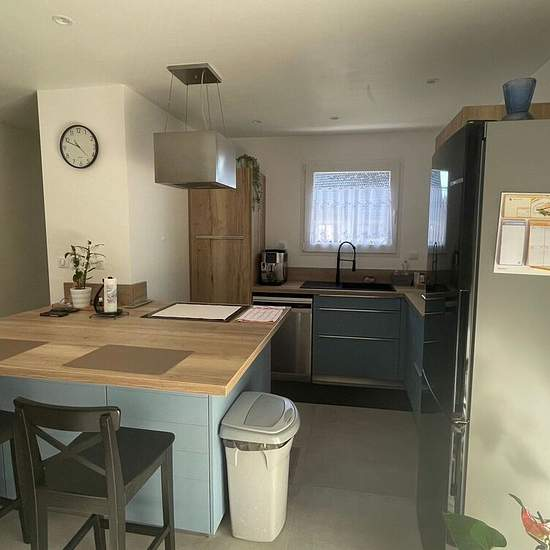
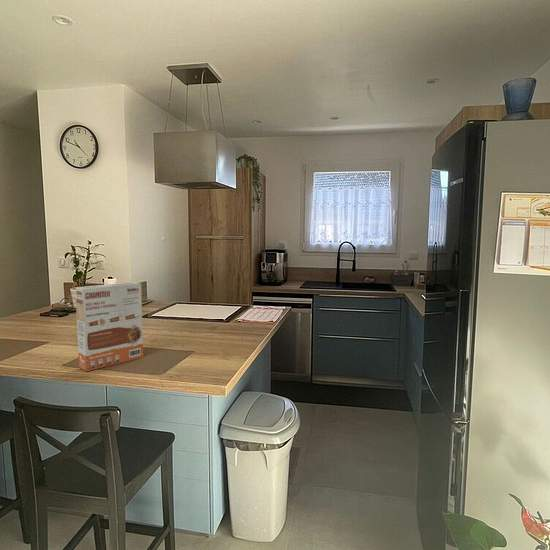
+ cereal box [74,281,144,372]
